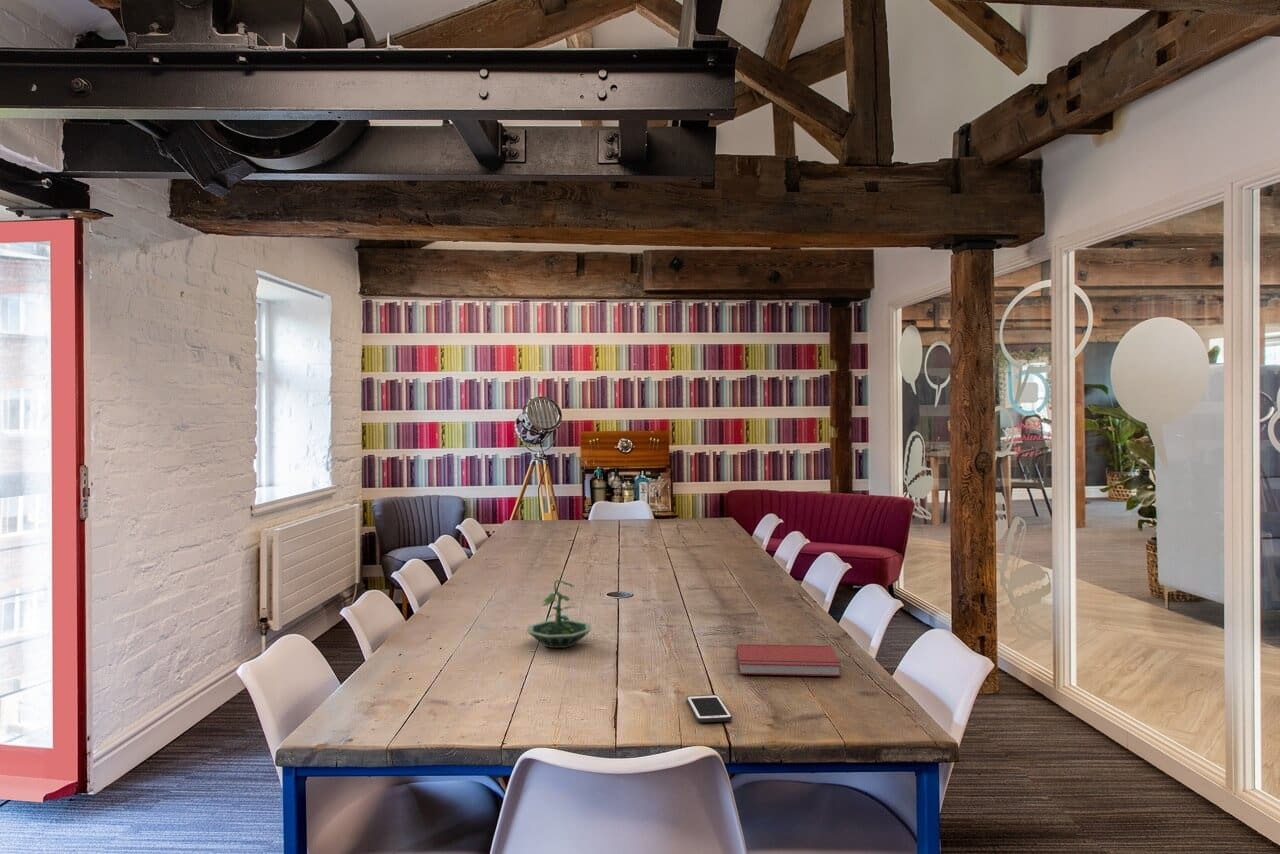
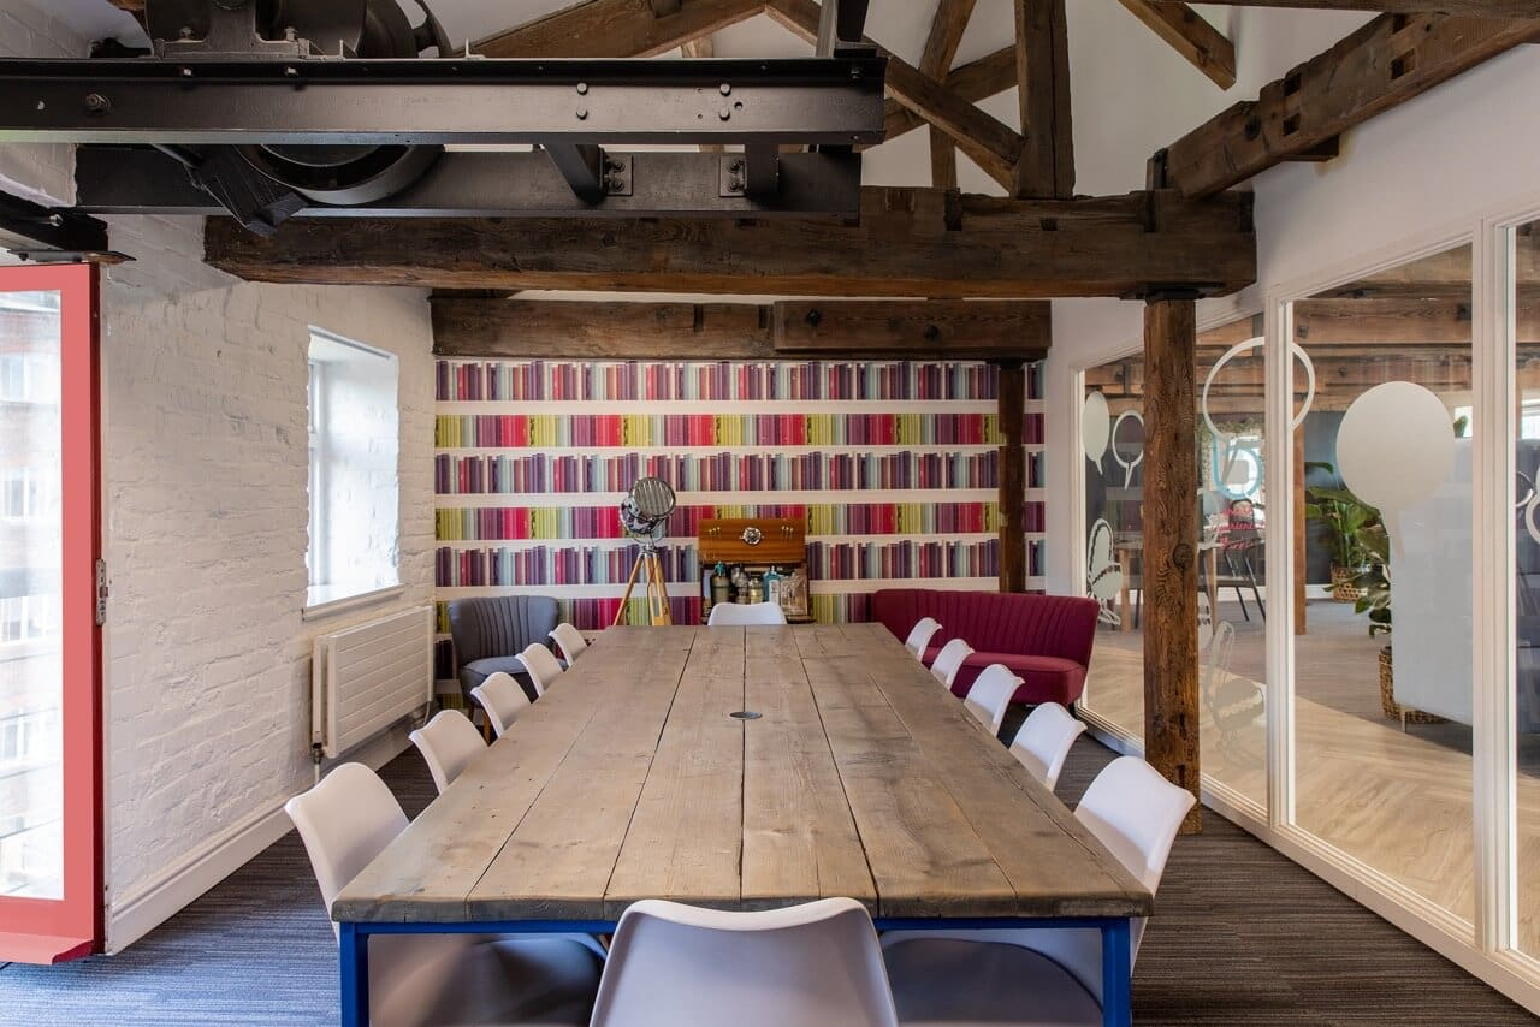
- book [736,643,842,677]
- terrarium [526,579,592,649]
- cell phone [686,694,733,723]
